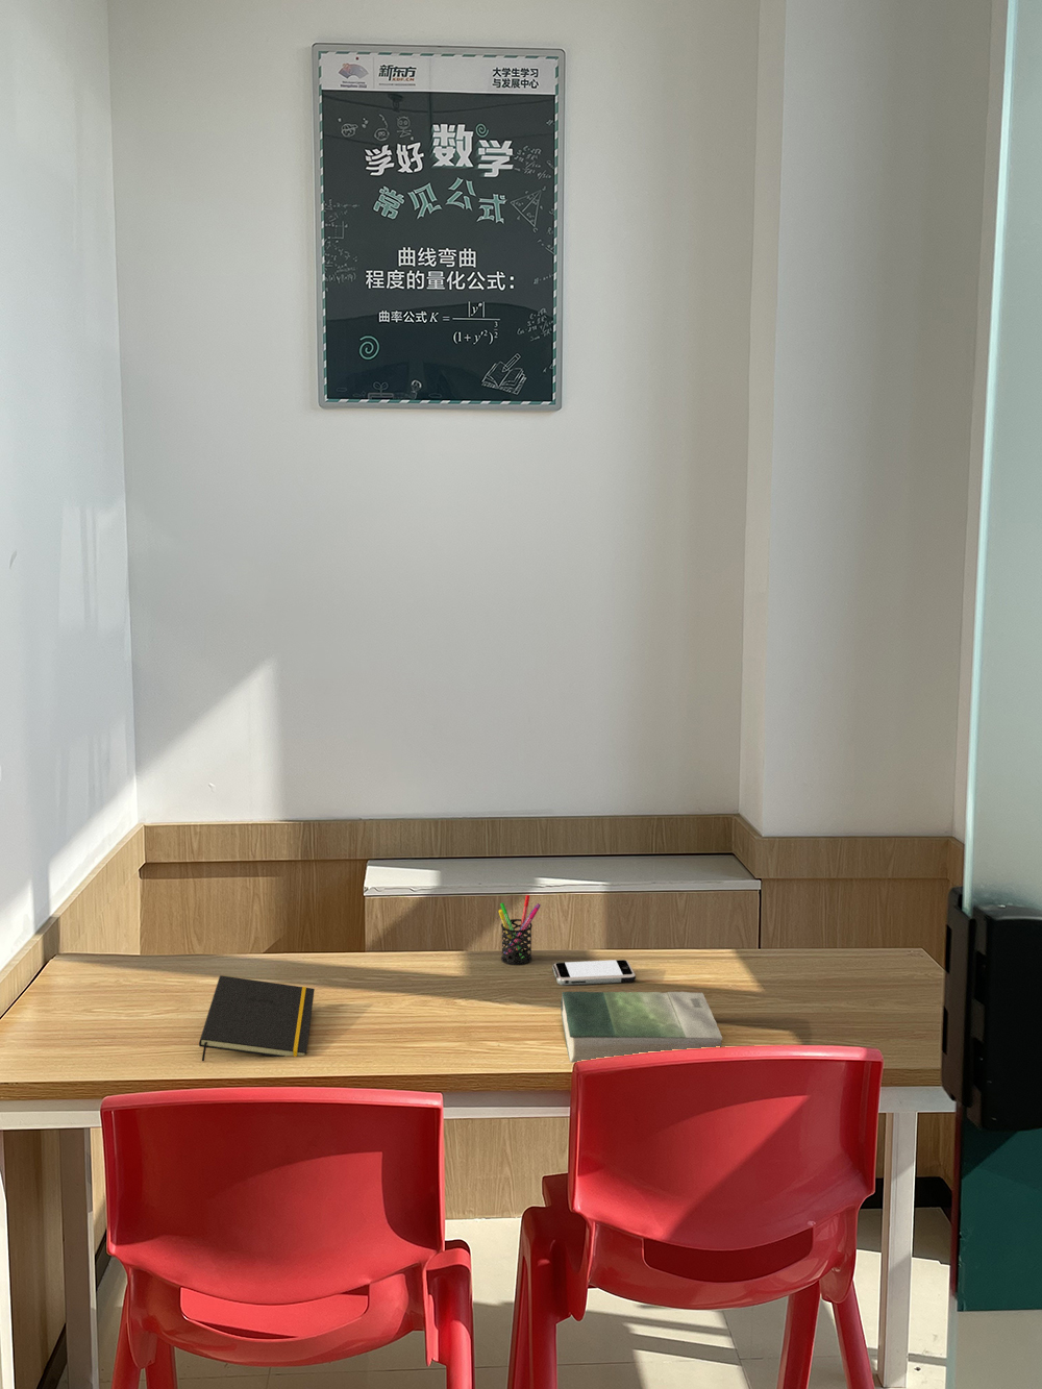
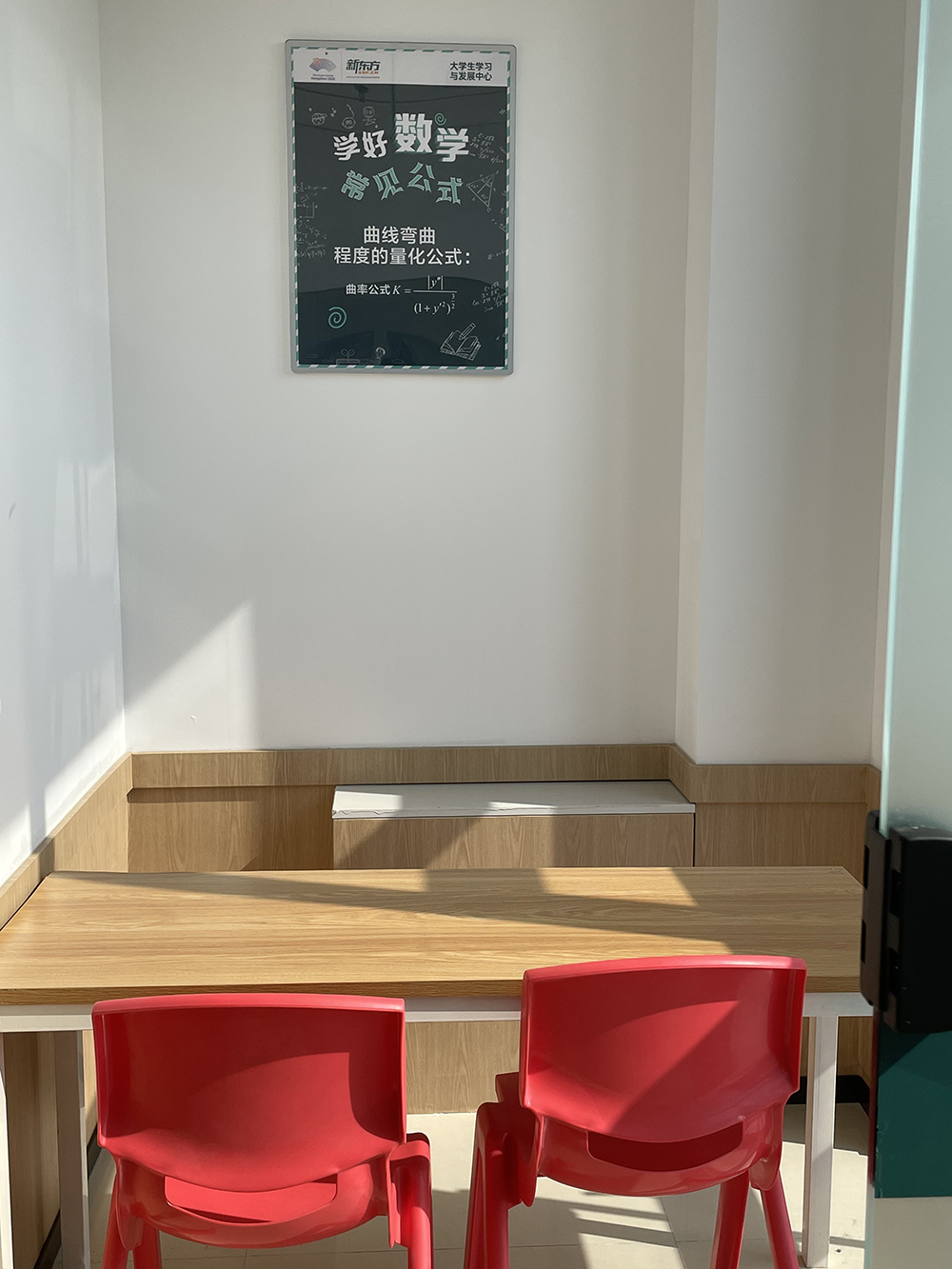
- smartphone [552,959,637,987]
- pen holder [497,894,542,965]
- notepad [198,974,315,1062]
- book [559,989,723,1063]
